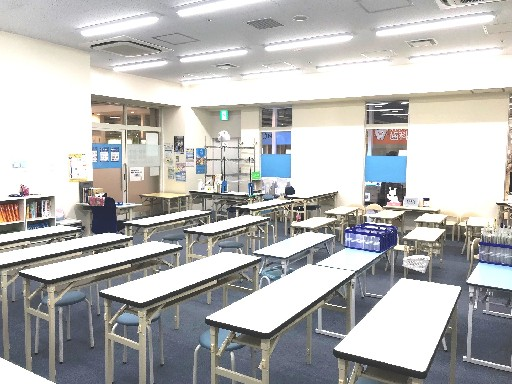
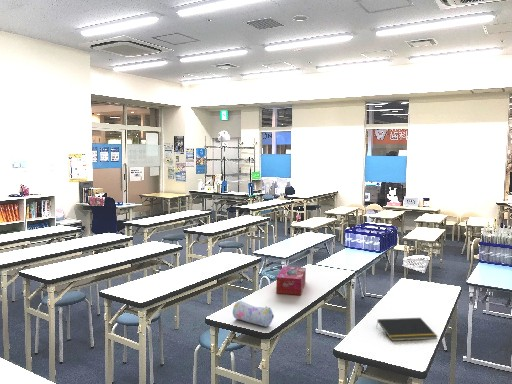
+ tissue box [275,265,307,296]
+ pencil case [232,300,275,328]
+ notepad [375,317,439,342]
